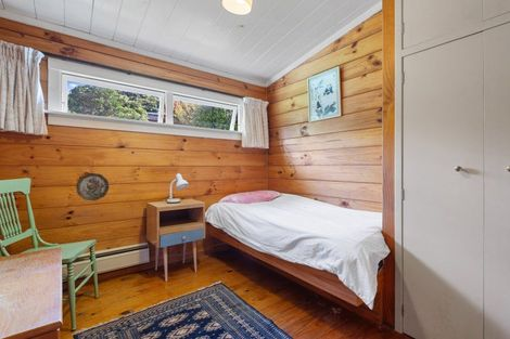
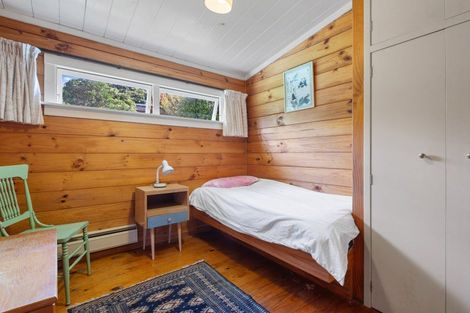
- decorative plate [75,172,110,201]
